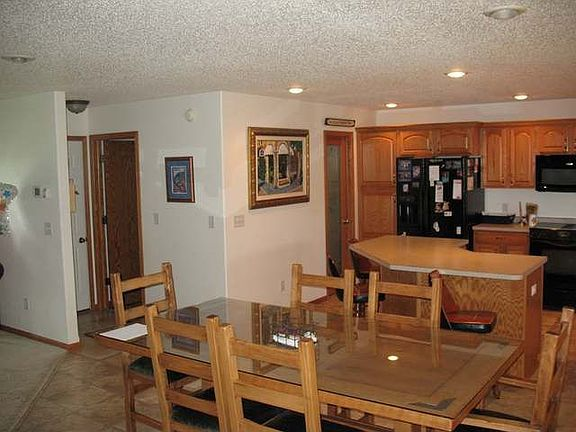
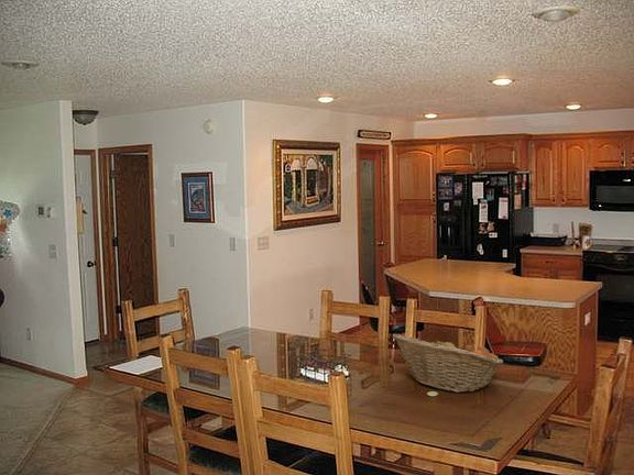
+ fruit basket [391,333,504,394]
